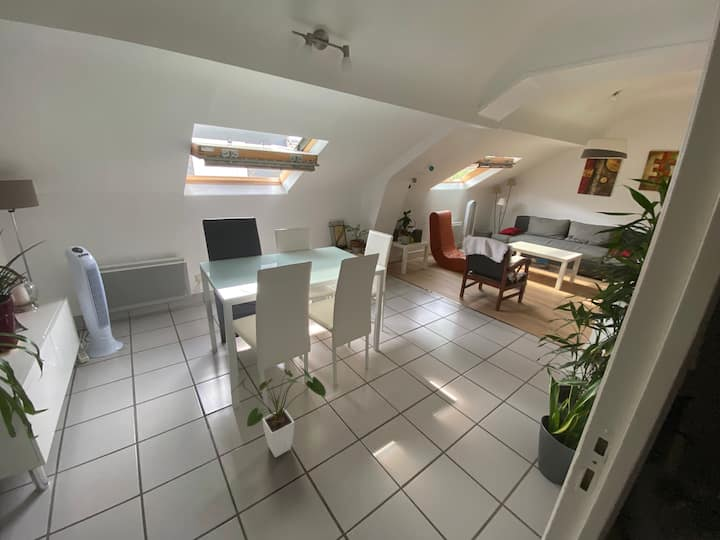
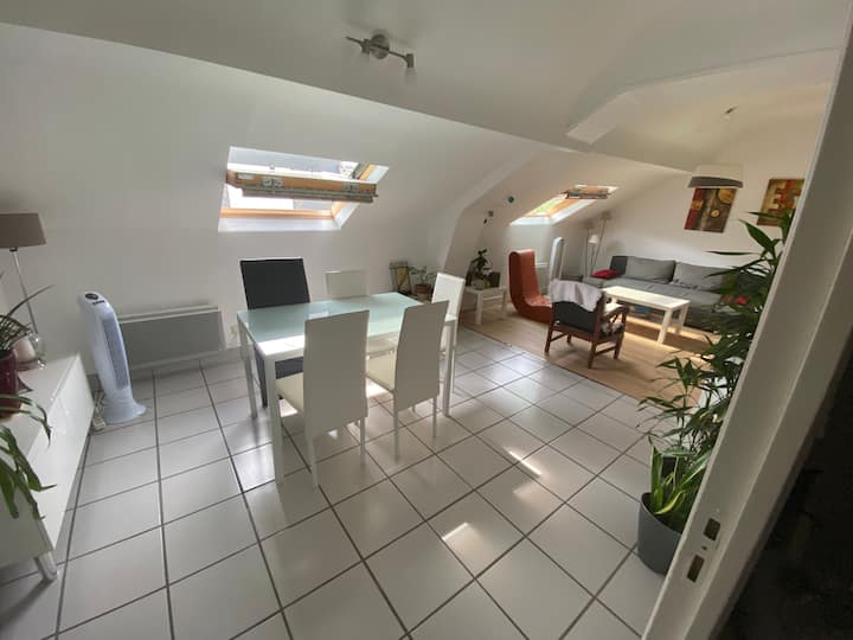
- house plant [230,366,327,459]
